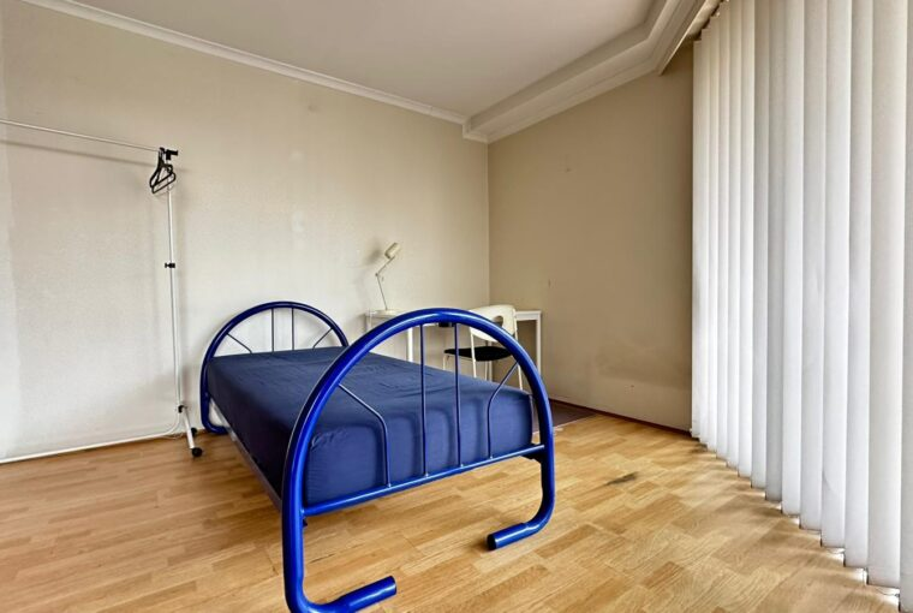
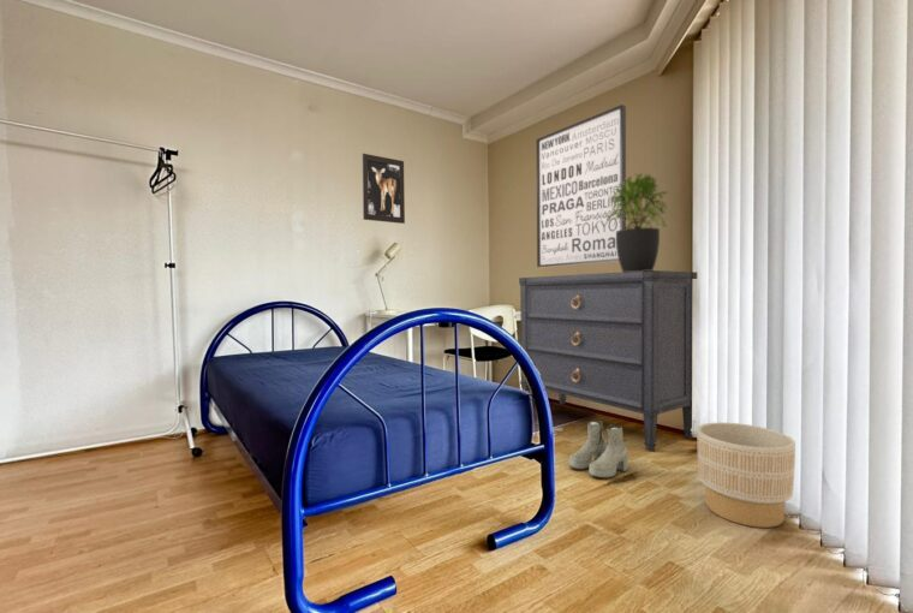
+ wall art [536,103,627,268]
+ boots [568,418,629,480]
+ planter [696,421,796,529]
+ potted plant [607,171,672,273]
+ dresser [518,269,698,453]
+ wall art [362,153,406,225]
